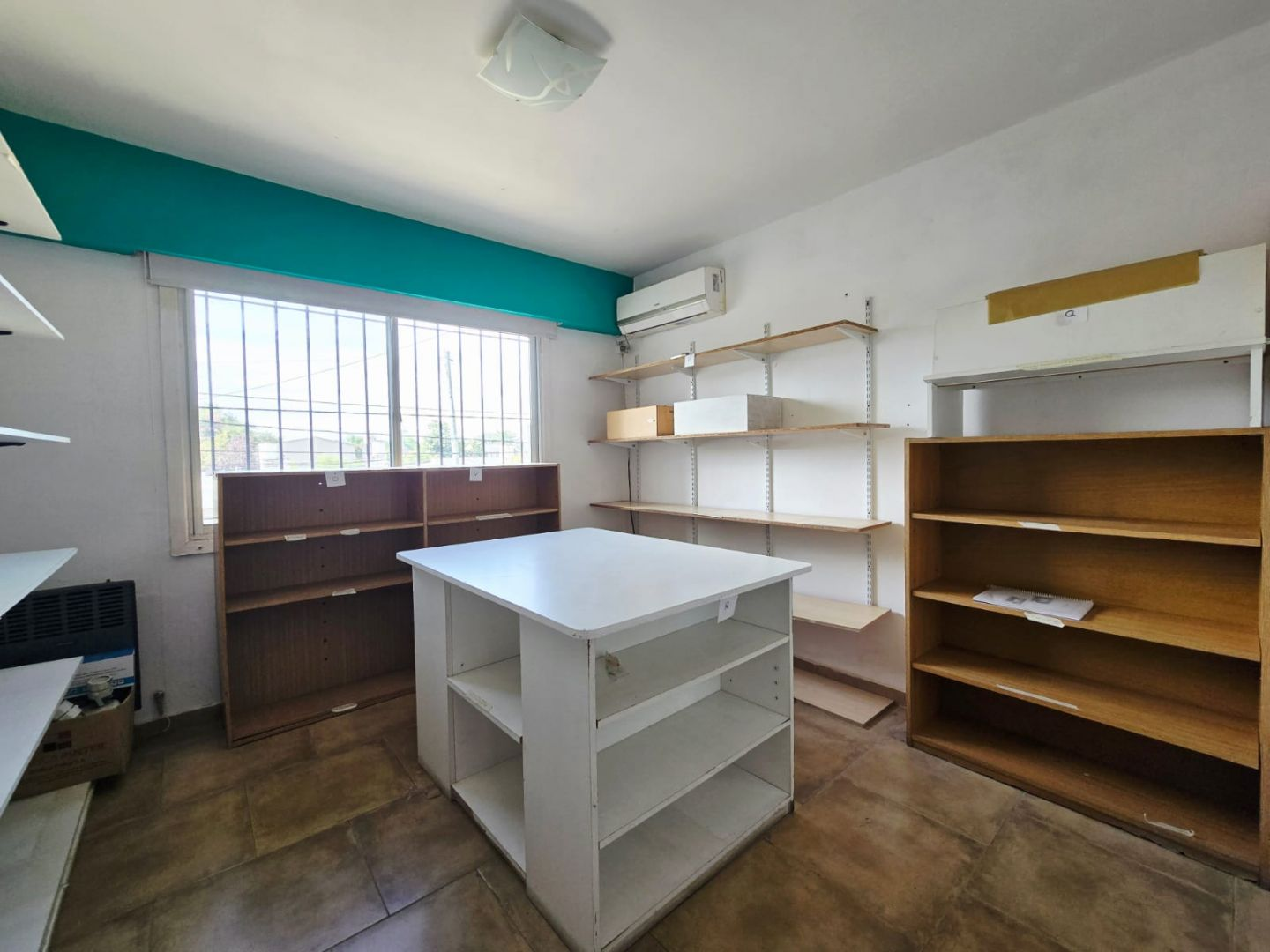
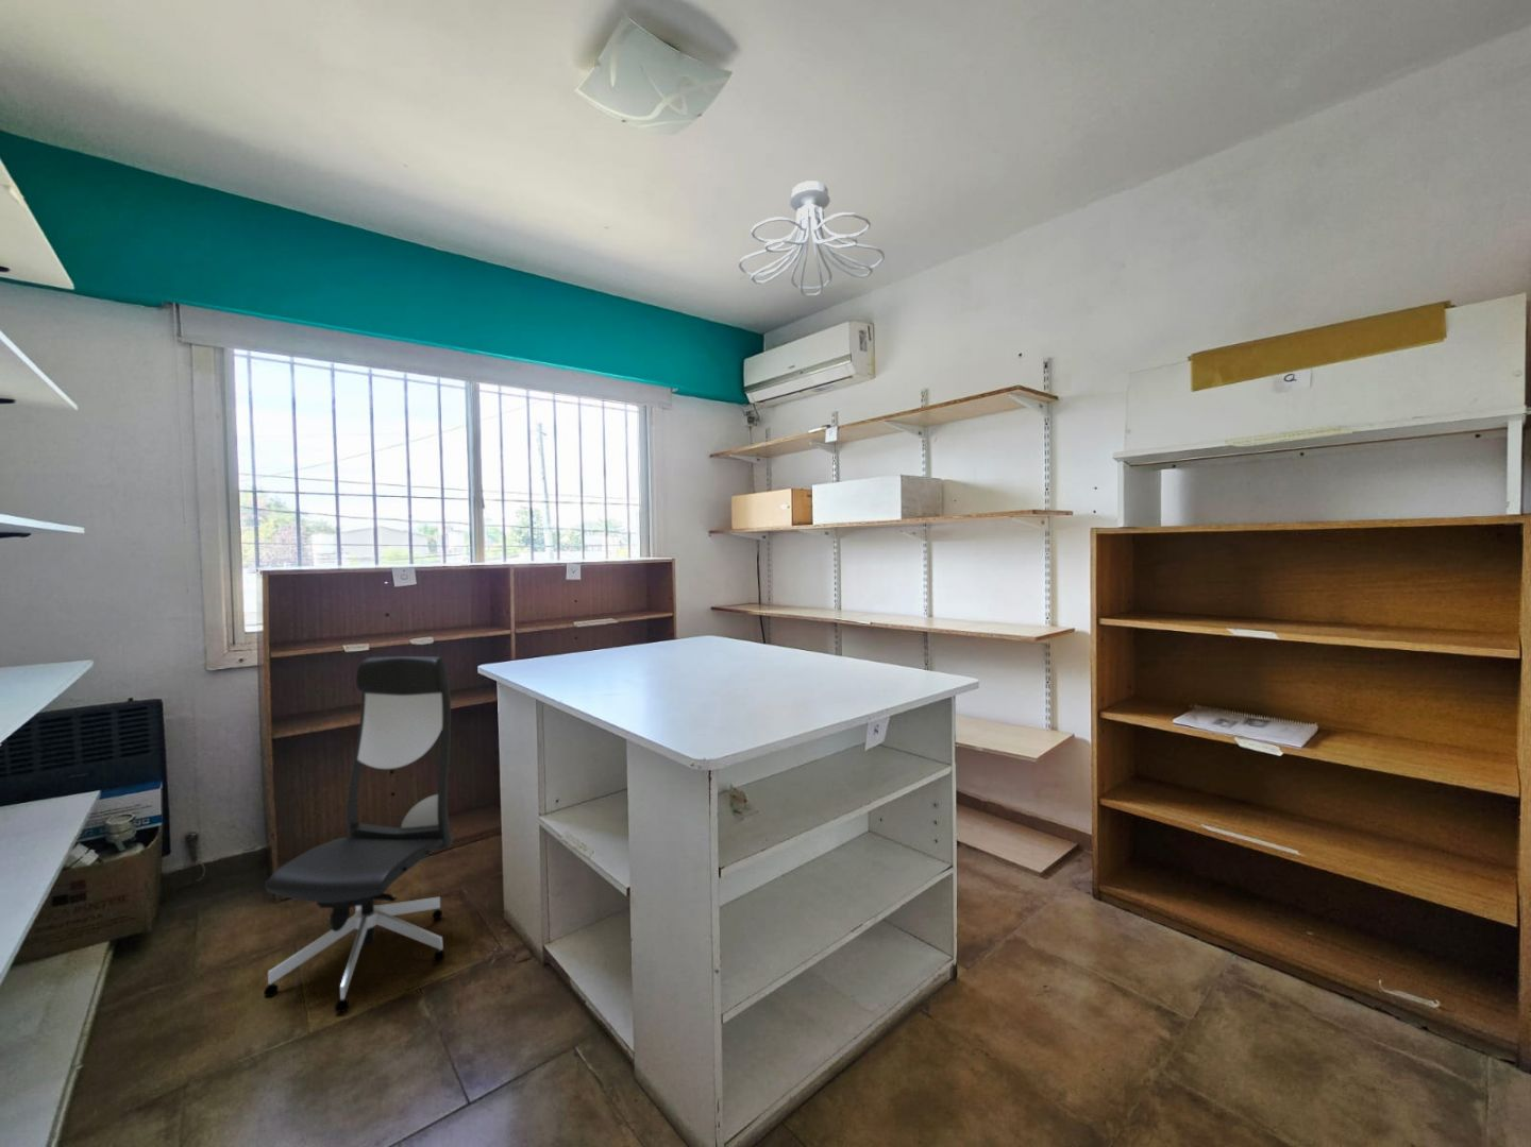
+ office chair [263,655,454,1013]
+ ceiling light fixture [738,180,886,298]
